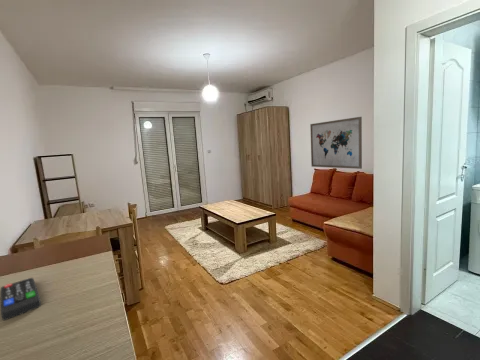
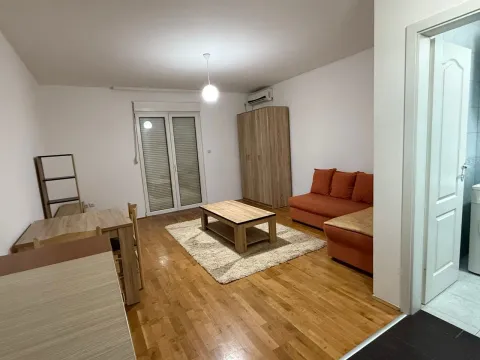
- remote control [0,277,42,321]
- wall art [309,116,363,170]
